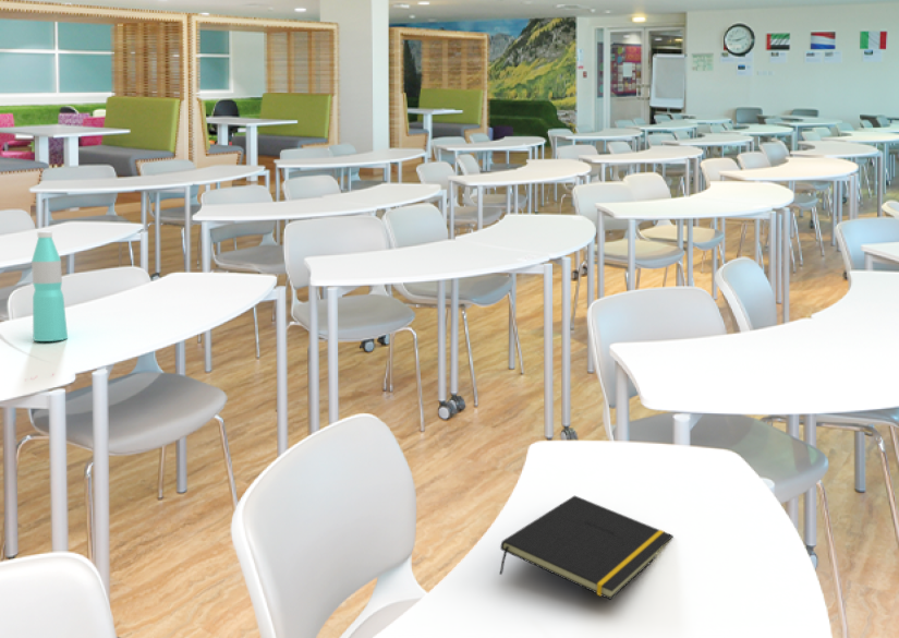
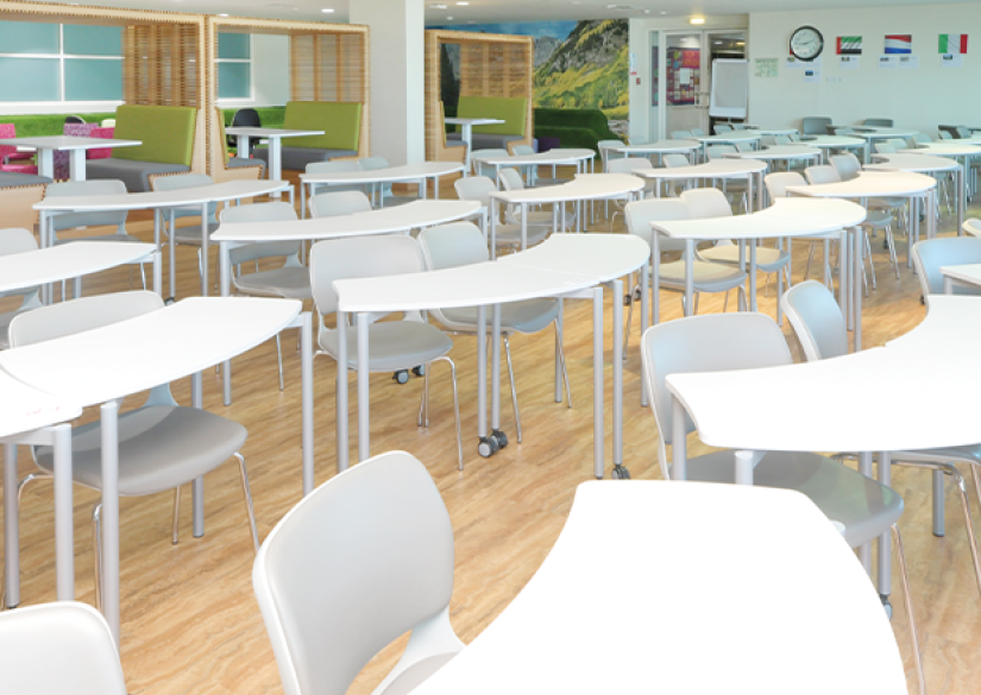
- water bottle [31,230,69,342]
- notepad [498,495,675,601]
